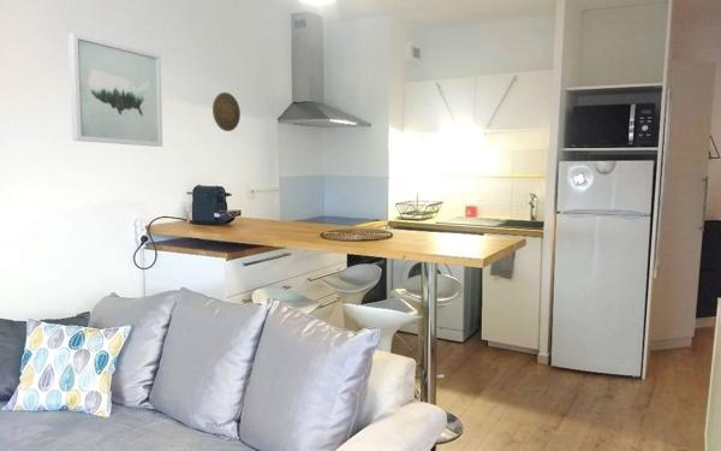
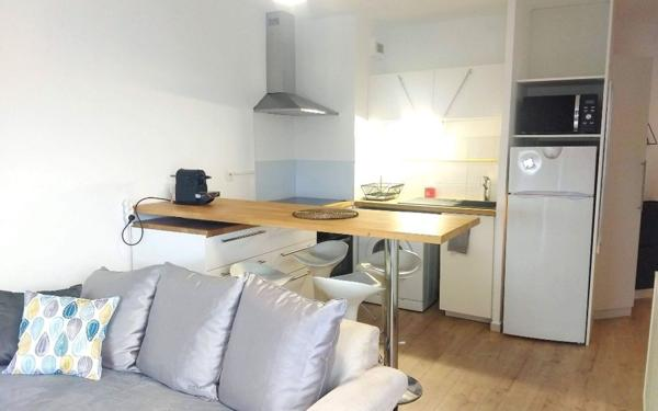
- decorative plate [211,91,242,132]
- wall art [67,32,163,148]
